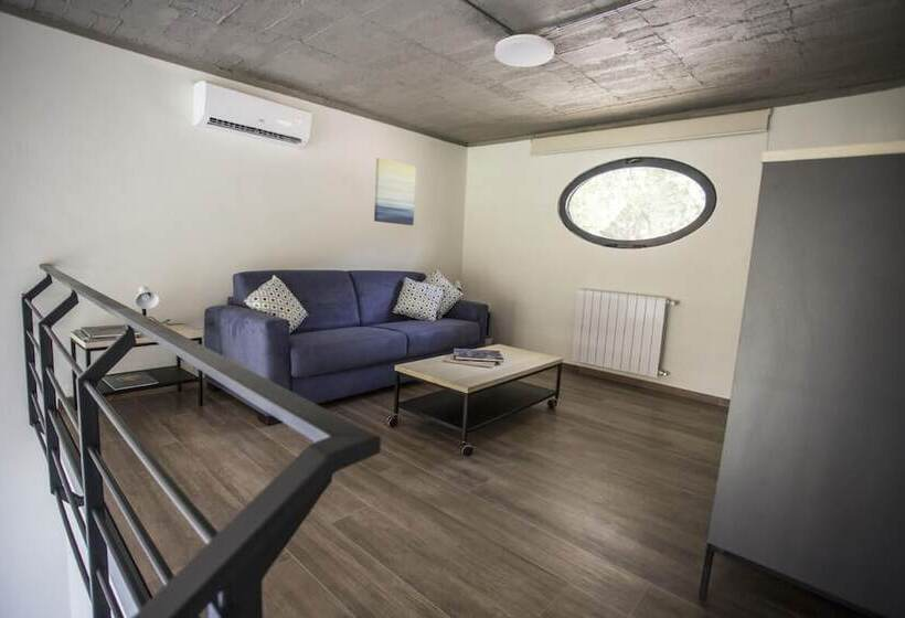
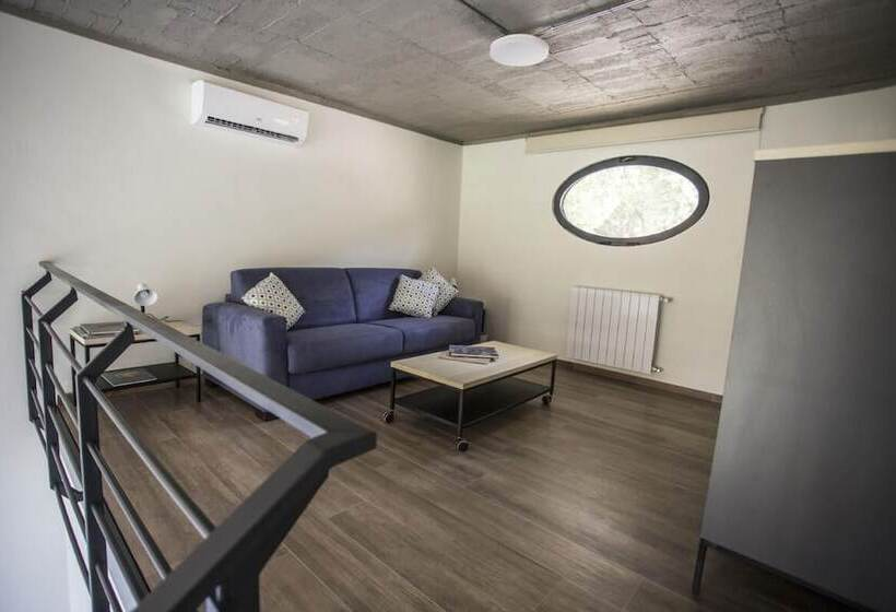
- wall art [373,157,417,226]
